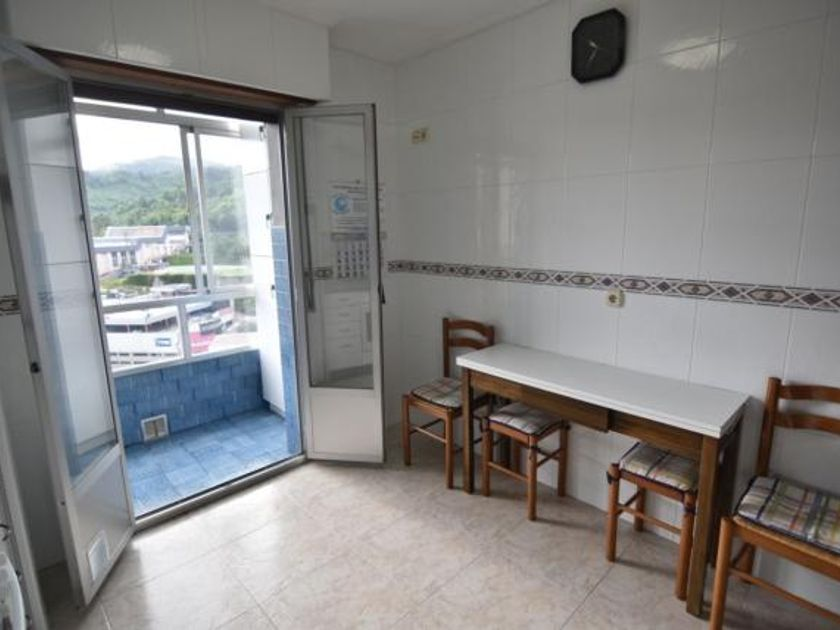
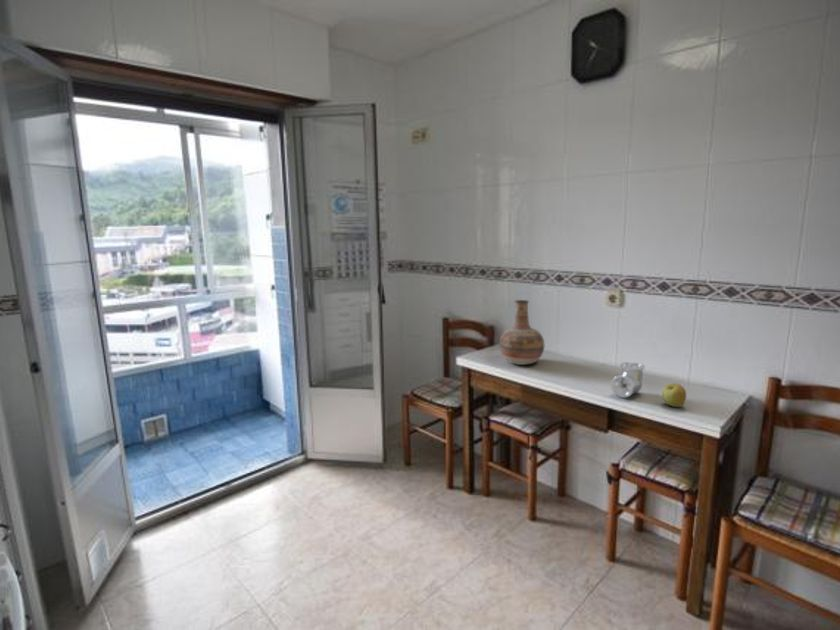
+ vase [499,299,545,366]
+ apple [661,382,687,408]
+ pipe fitting [610,361,646,399]
